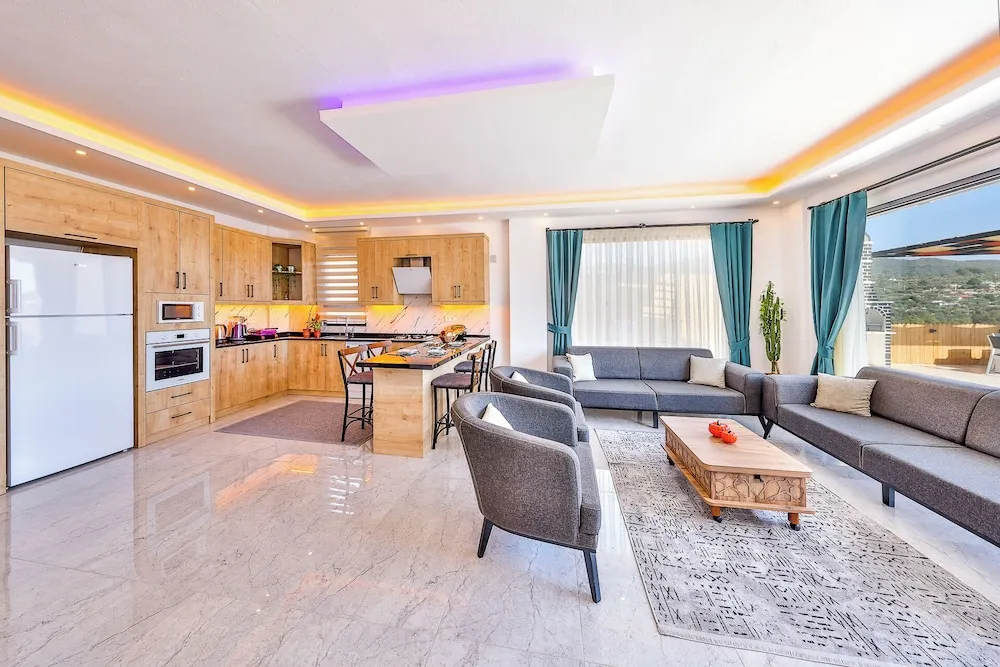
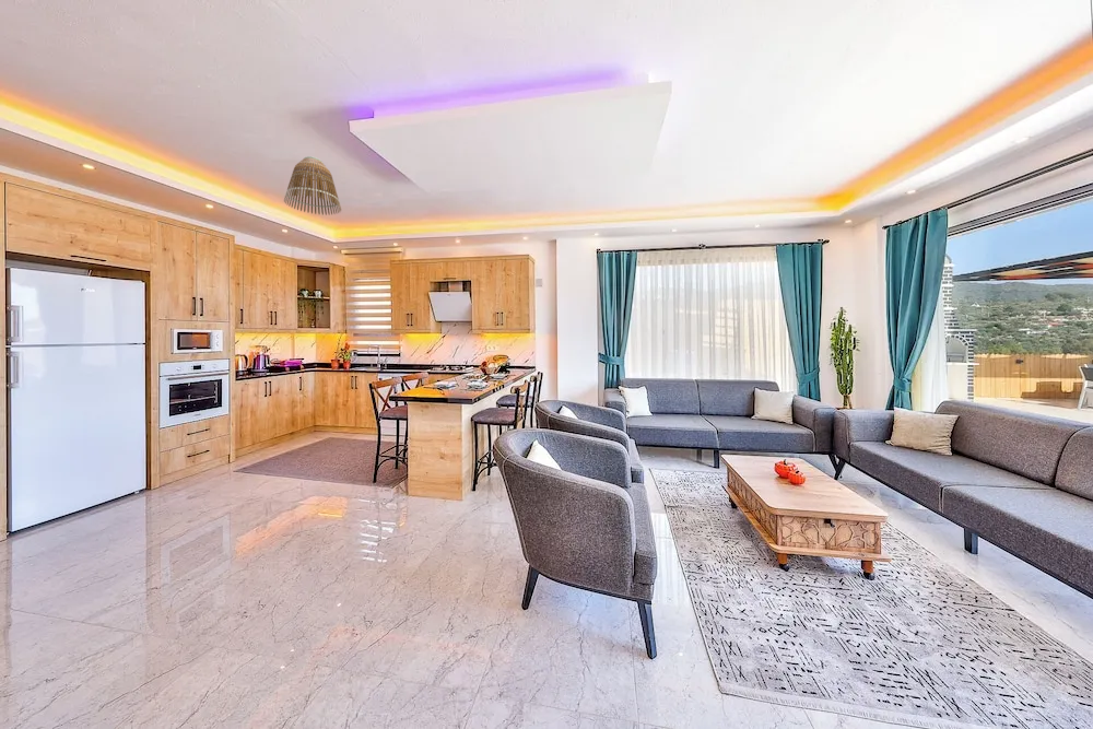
+ lamp shade [283,155,342,216]
